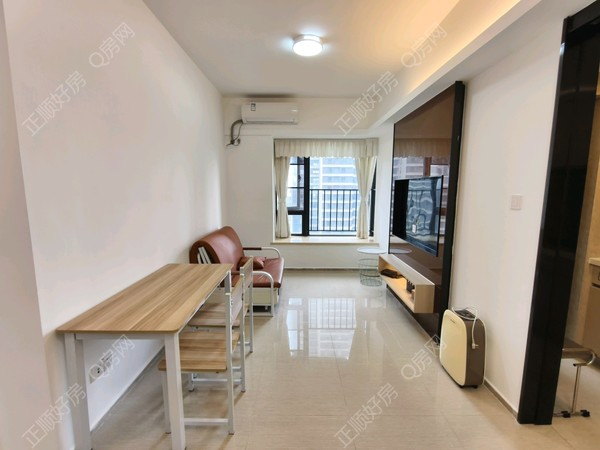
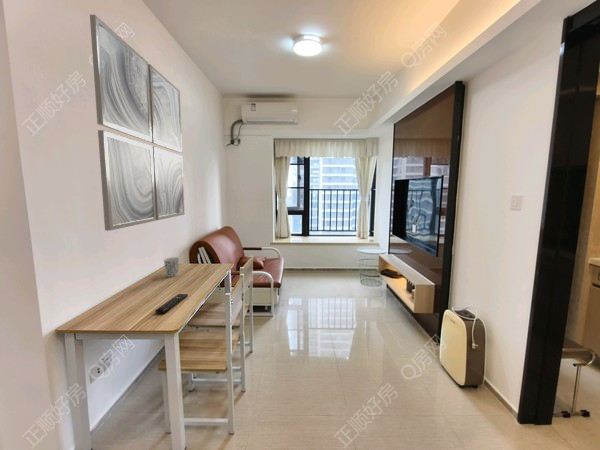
+ remote control [154,293,189,315]
+ cup [163,257,181,278]
+ wall art [89,14,186,232]
